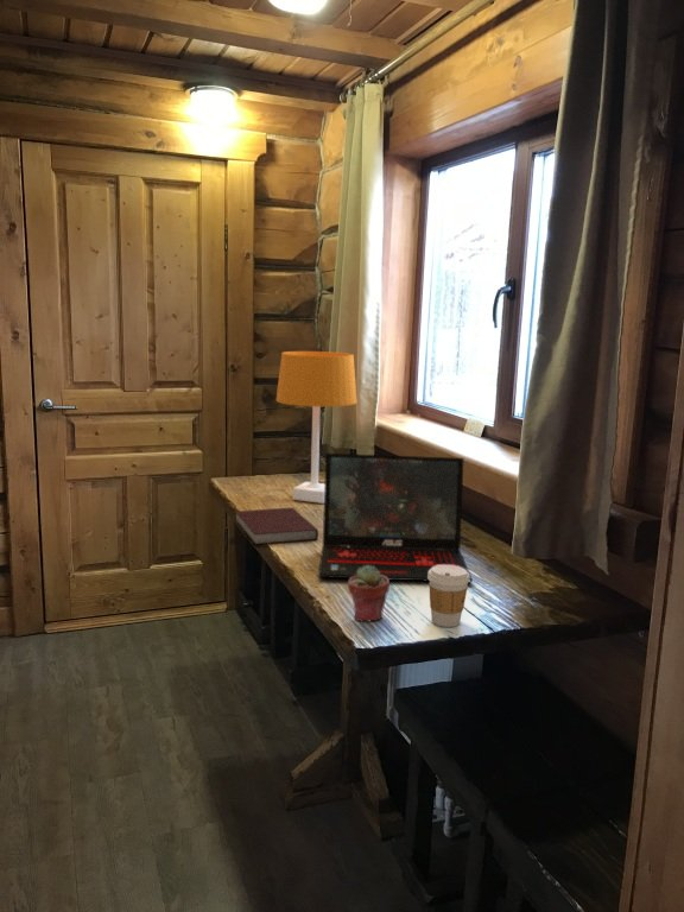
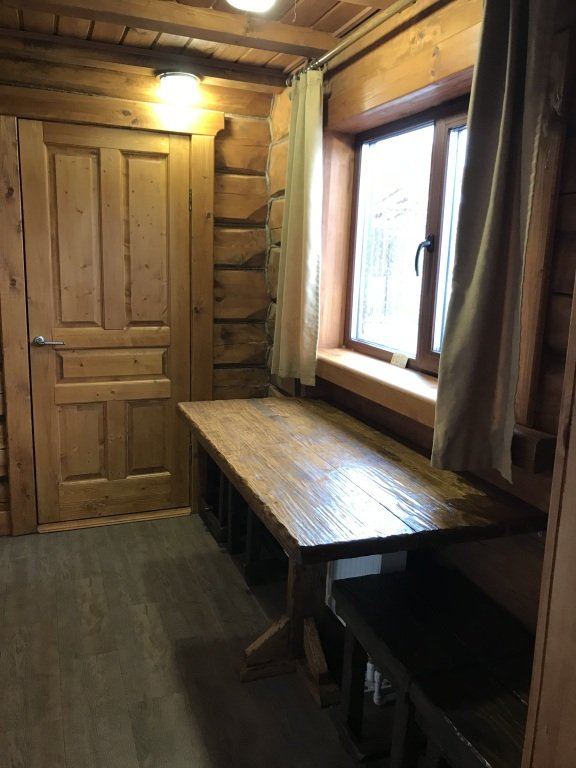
- notebook [234,506,319,546]
- potted succulent [347,565,391,622]
- desk lamp [276,350,357,505]
- laptop [317,452,474,583]
- coffee cup [428,565,470,628]
